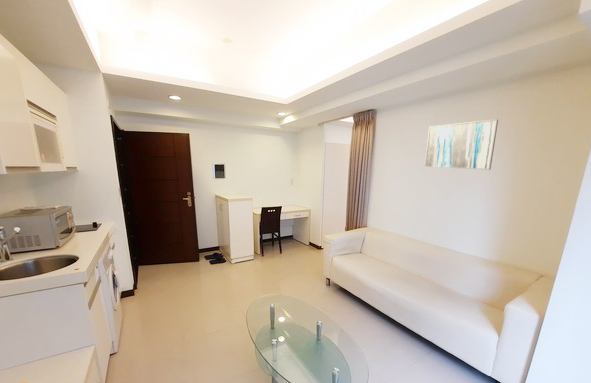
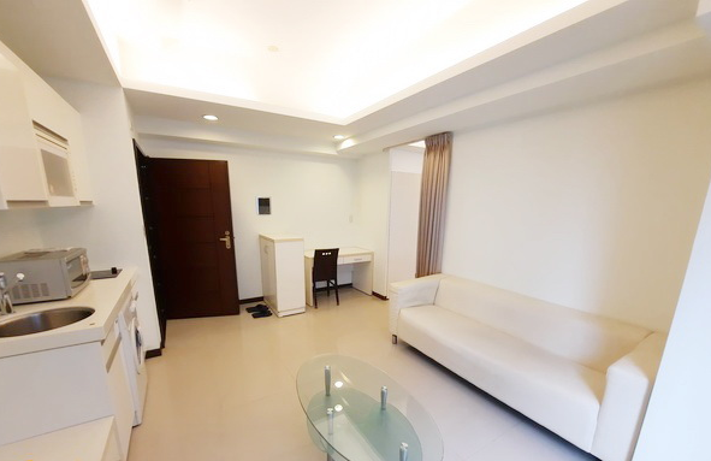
- wall art [424,118,499,171]
